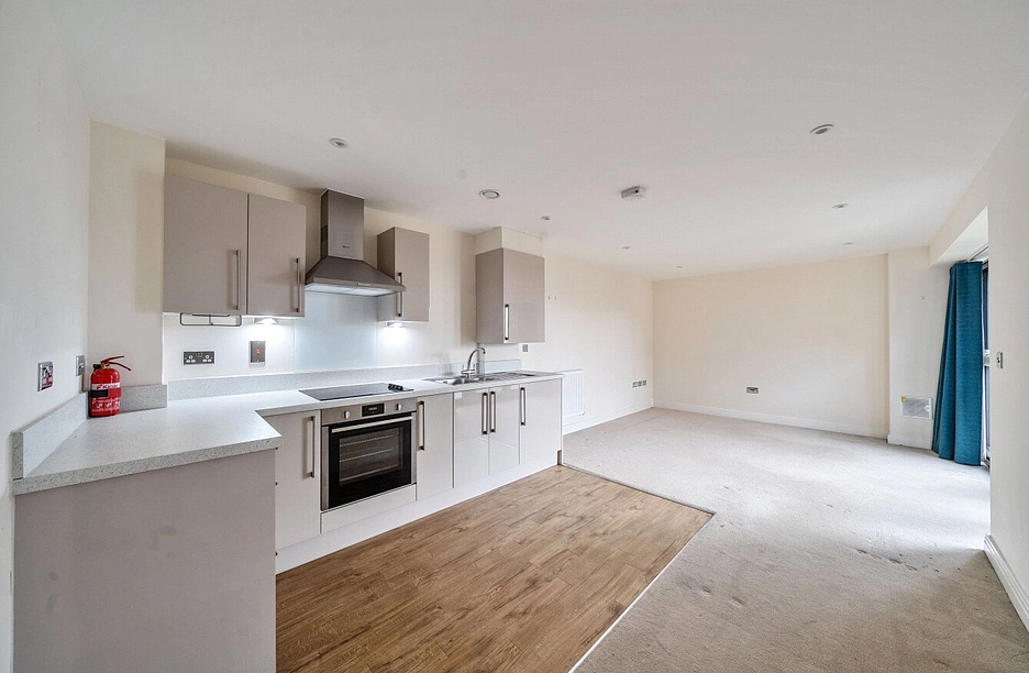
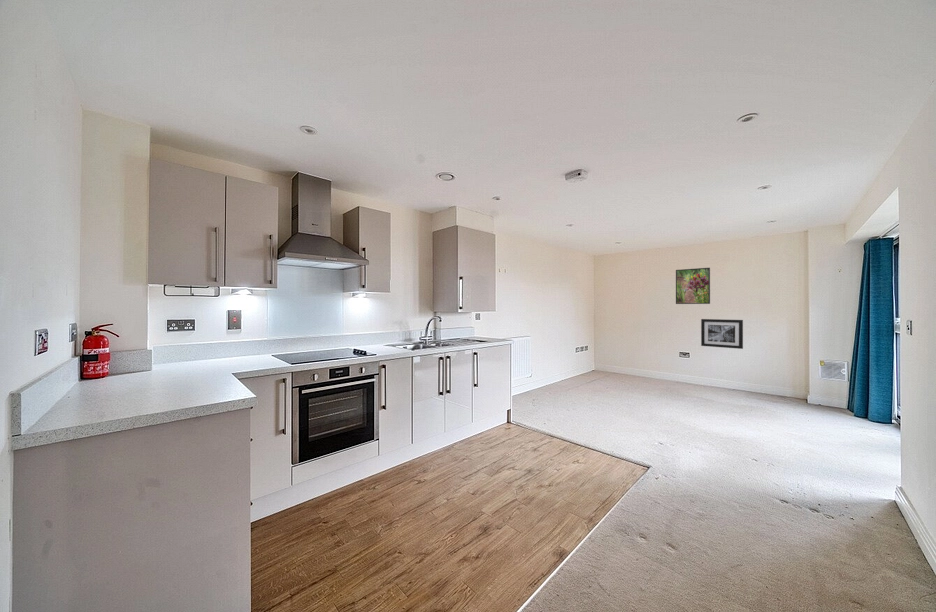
+ wall art [700,318,744,350]
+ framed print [675,267,711,305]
